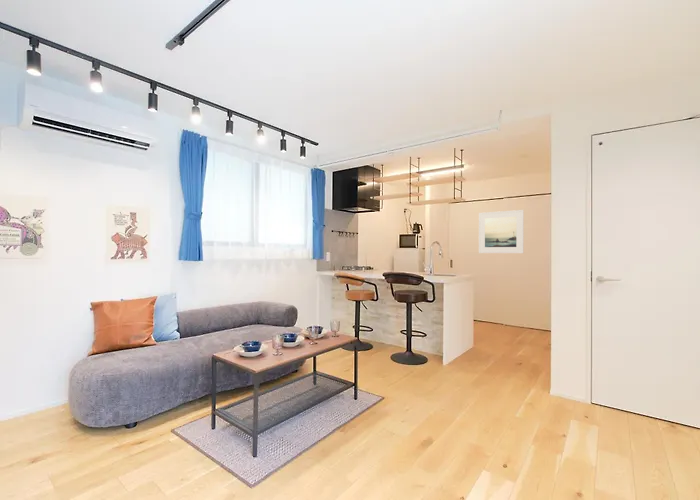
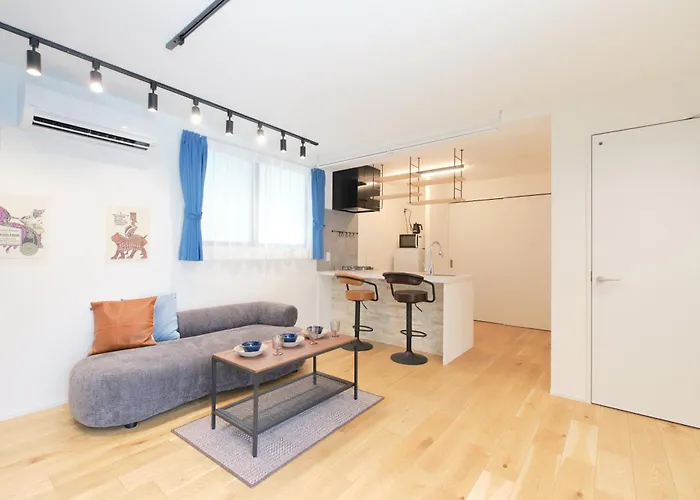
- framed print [478,209,525,254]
